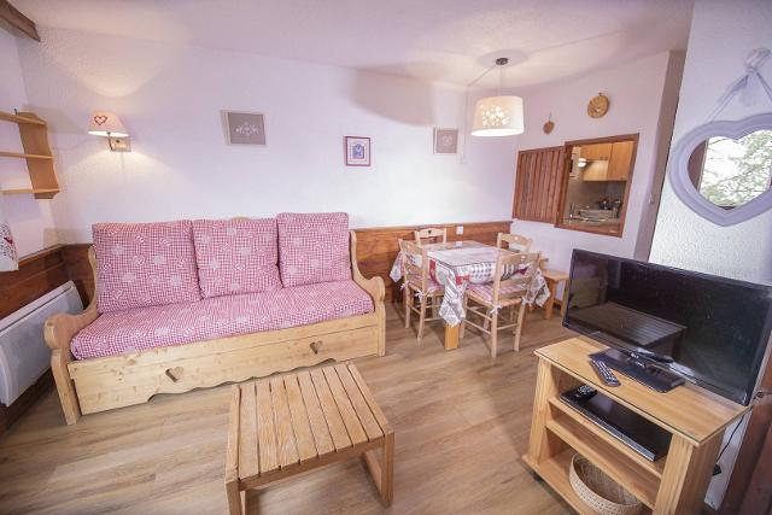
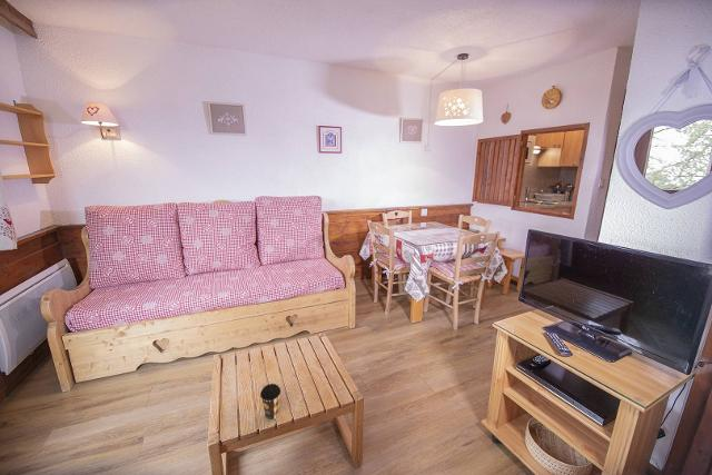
+ coffee cup [259,383,281,422]
